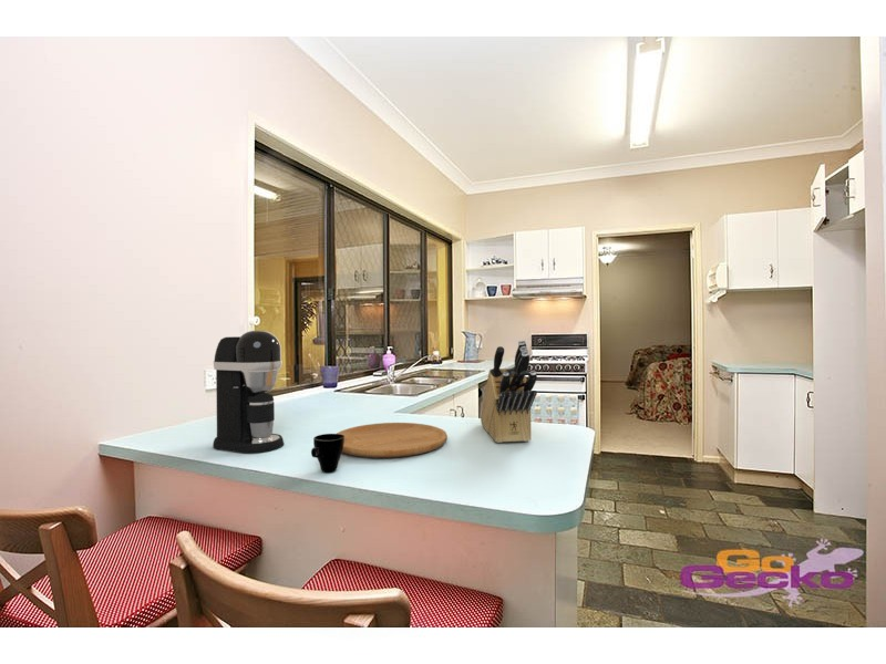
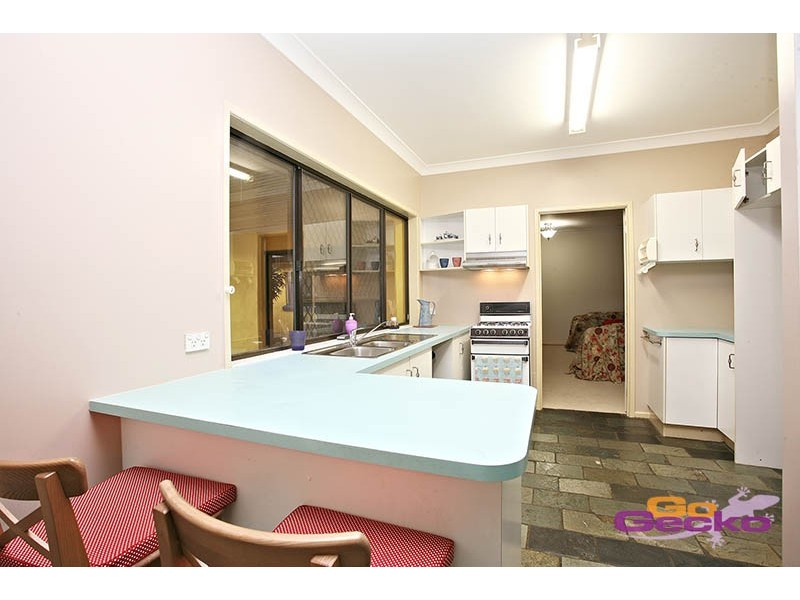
- coffee maker [212,330,285,454]
- knife block [480,339,538,444]
- cup [310,433,344,474]
- cutting board [336,422,449,458]
